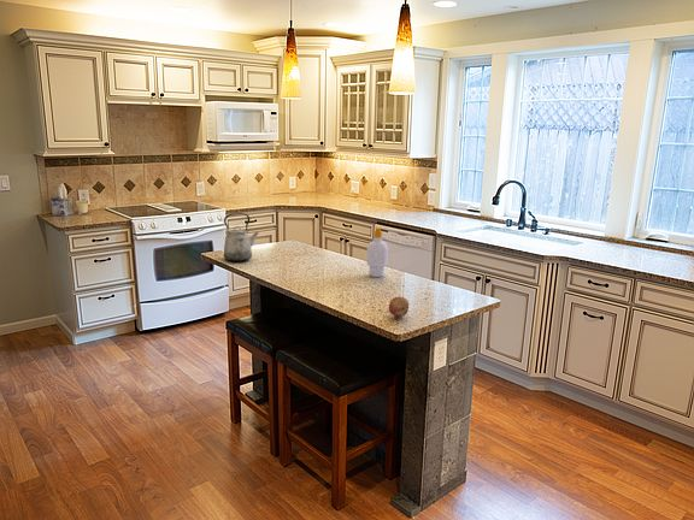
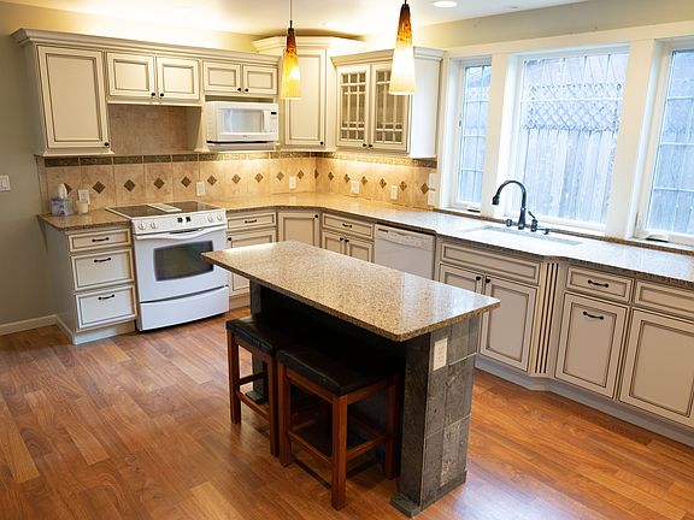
- soap bottle [365,226,389,278]
- fruit [388,296,410,319]
- kettle [223,212,260,262]
